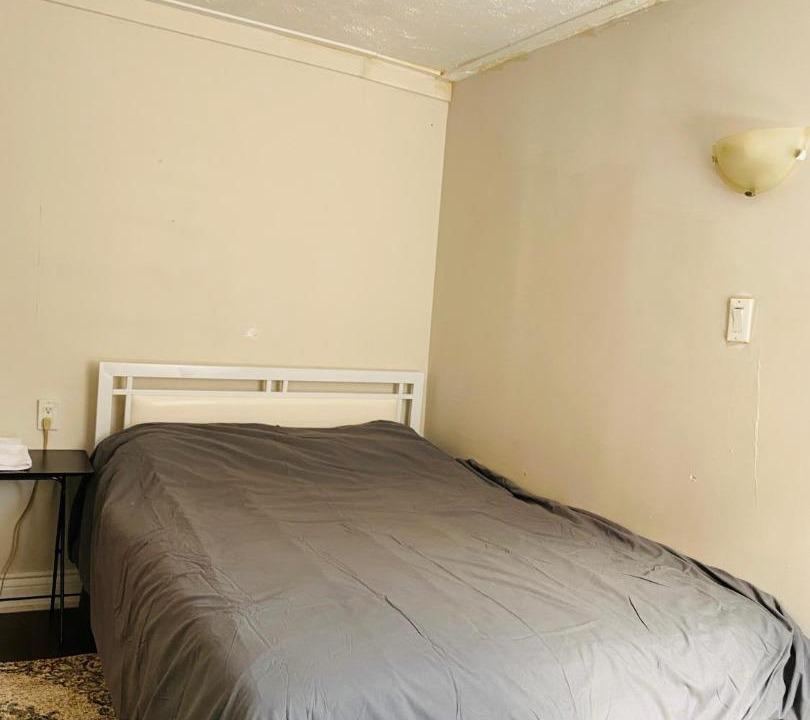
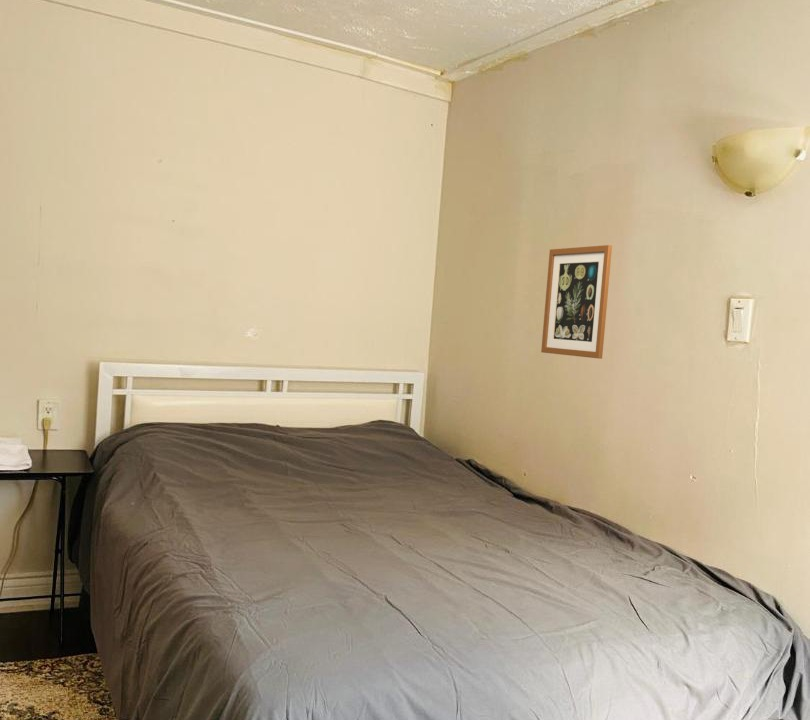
+ wall art [540,244,613,360]
